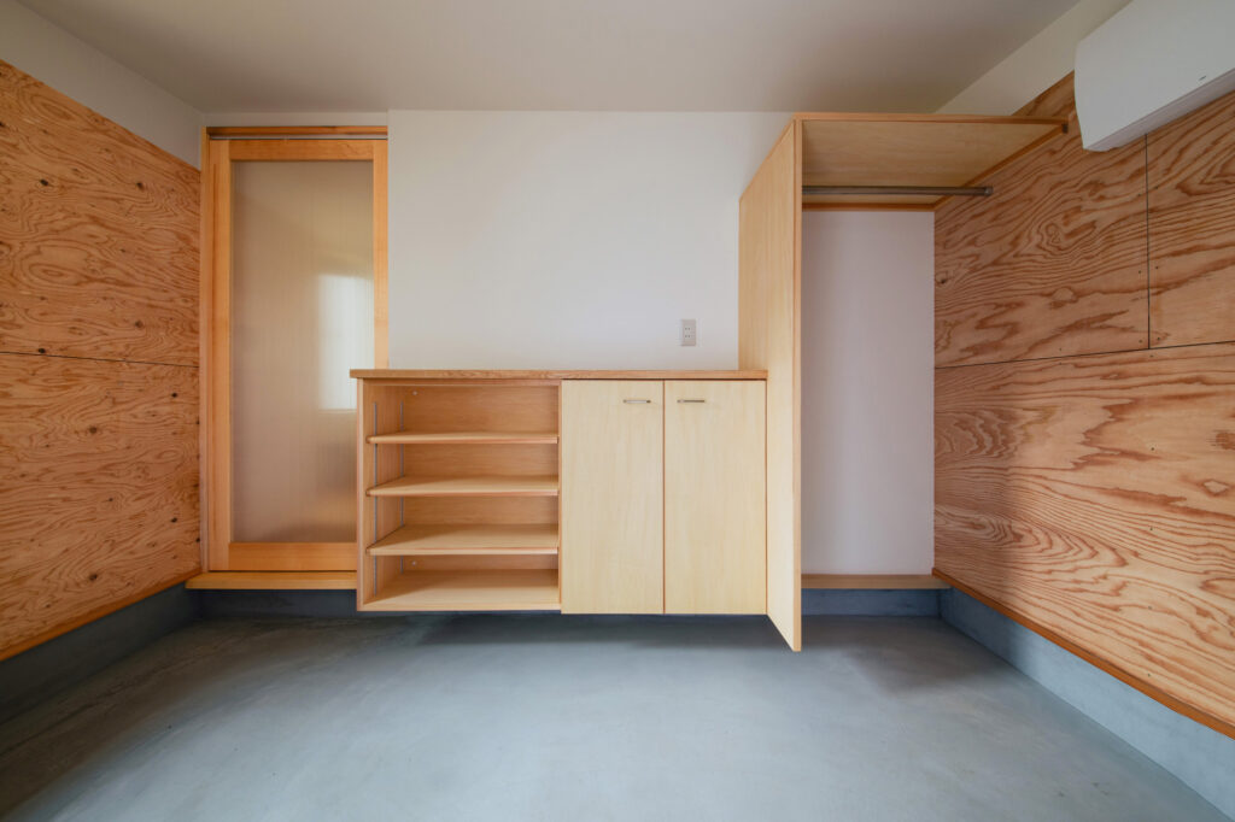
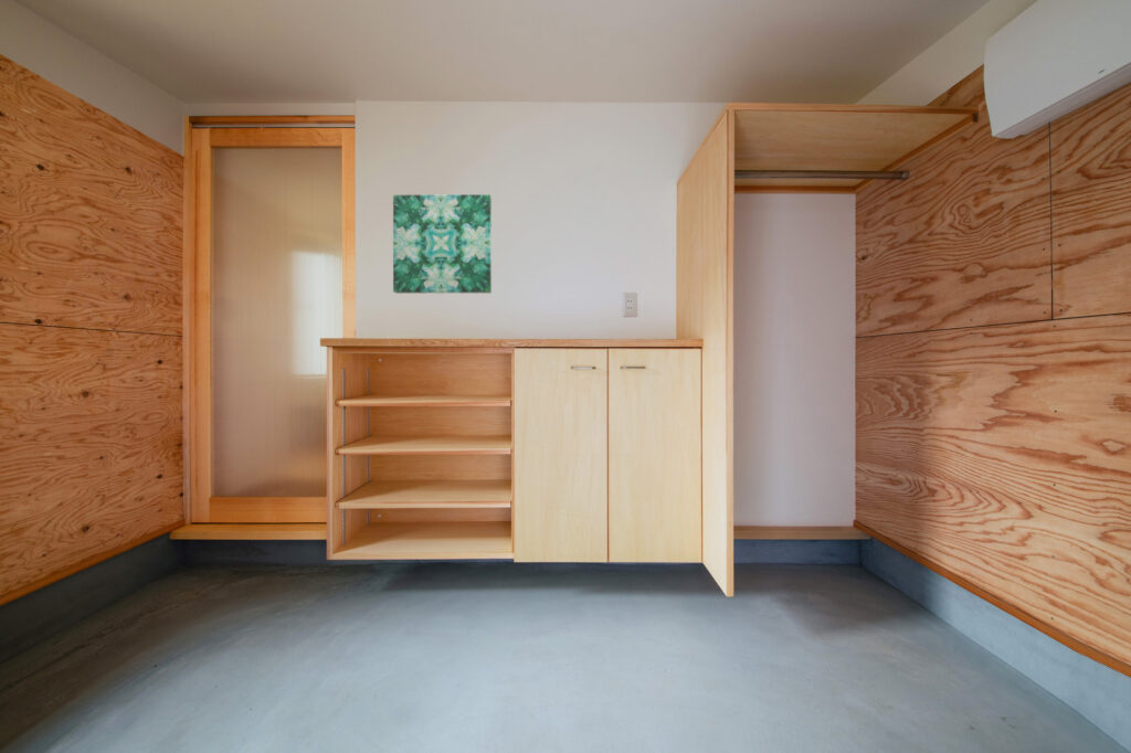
+ wall art [392,193,493,295]
